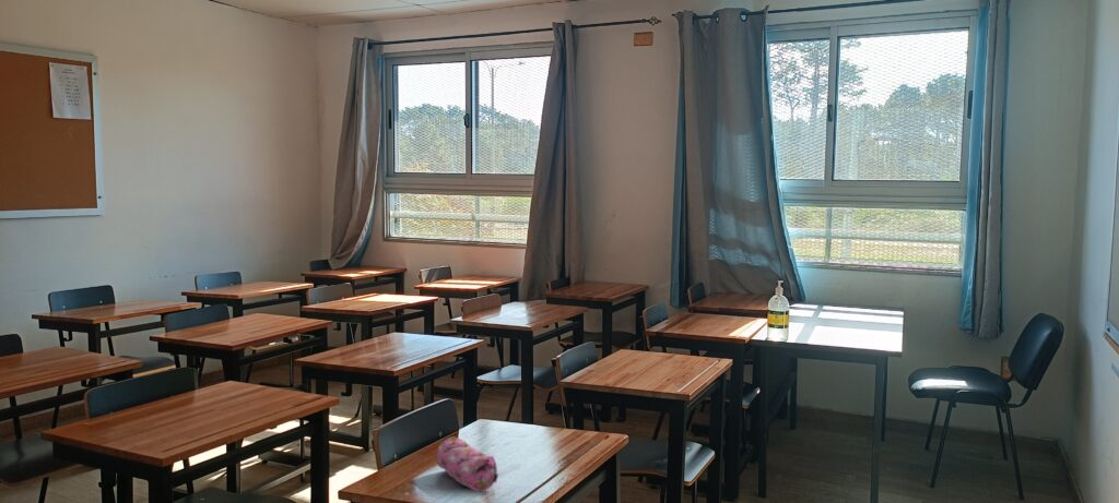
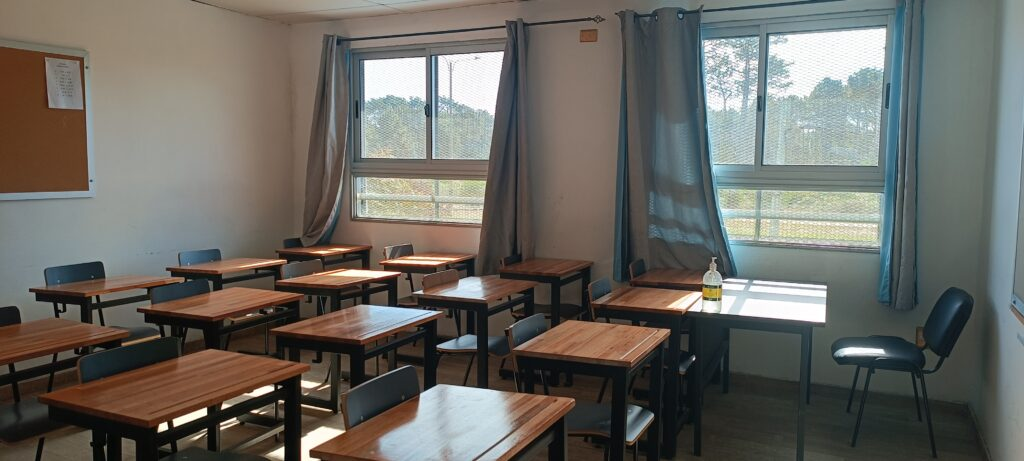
- pencil case [436,435,499,492]
